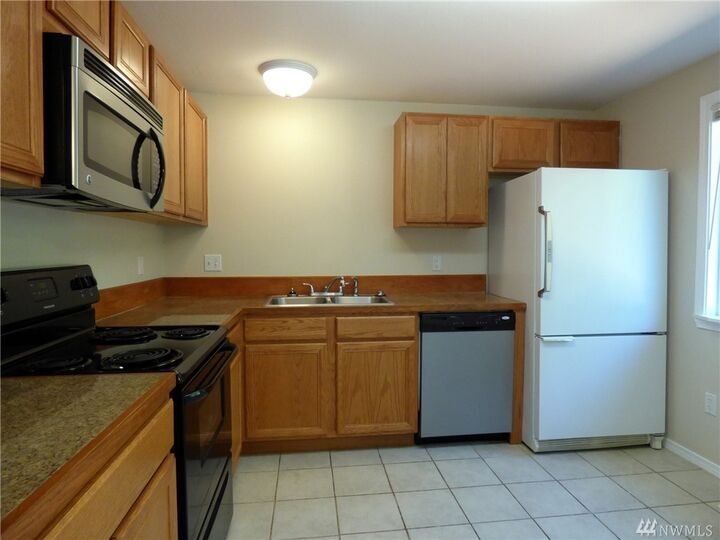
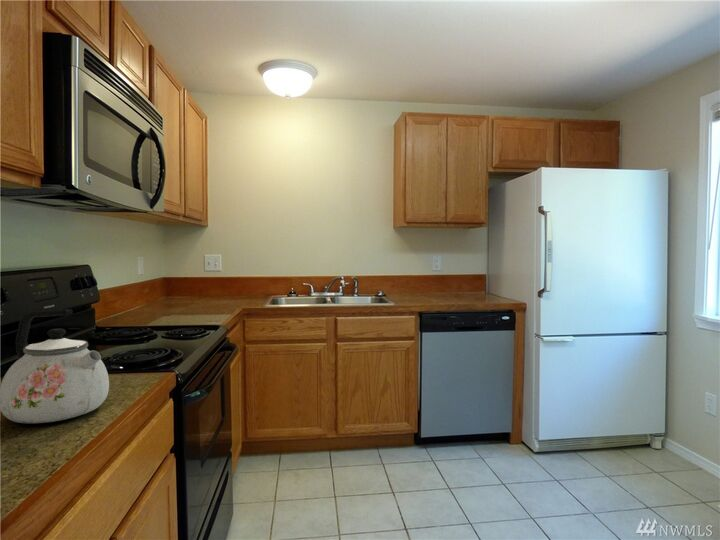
+ kettle [0,308,110,424]
